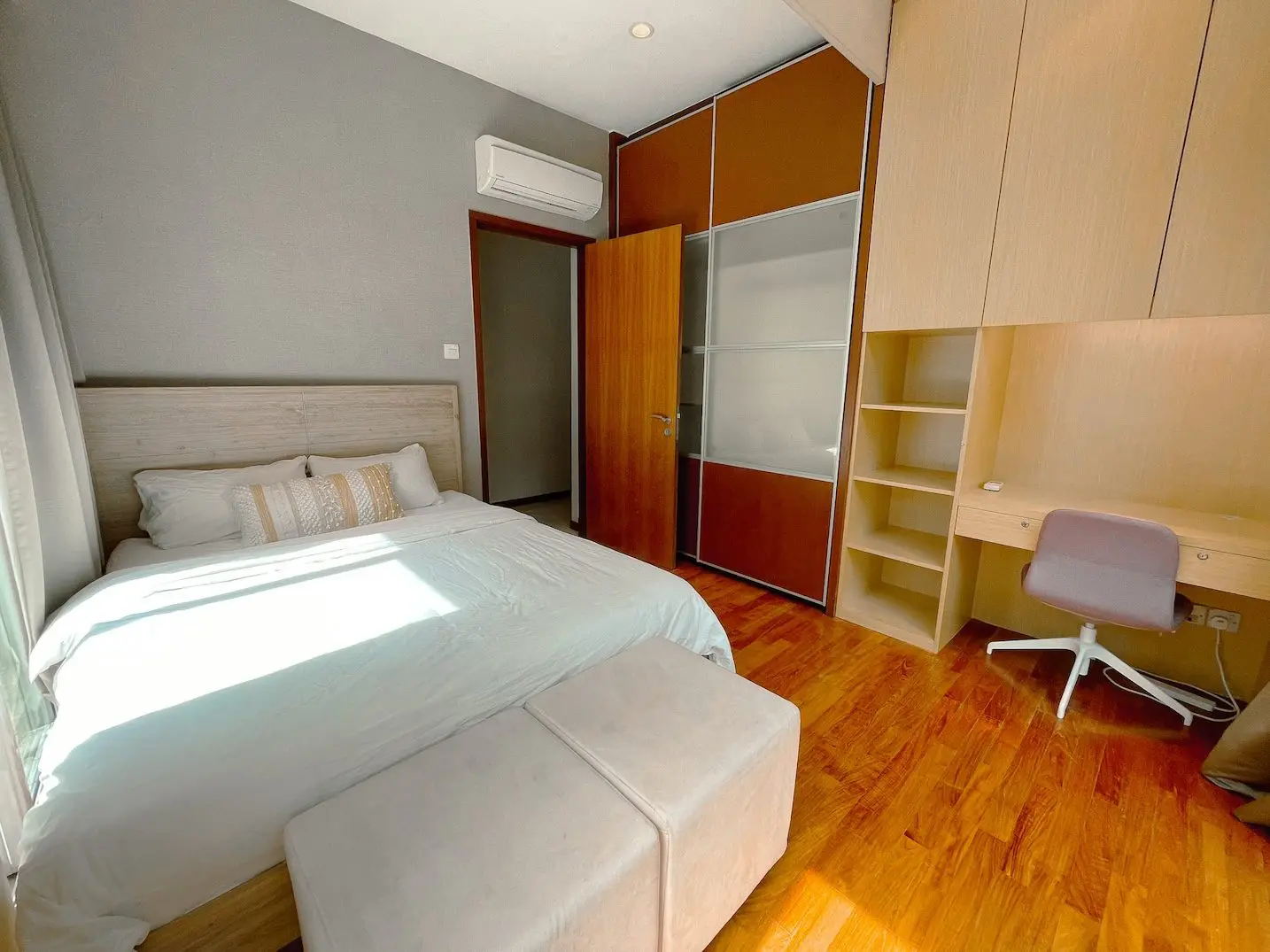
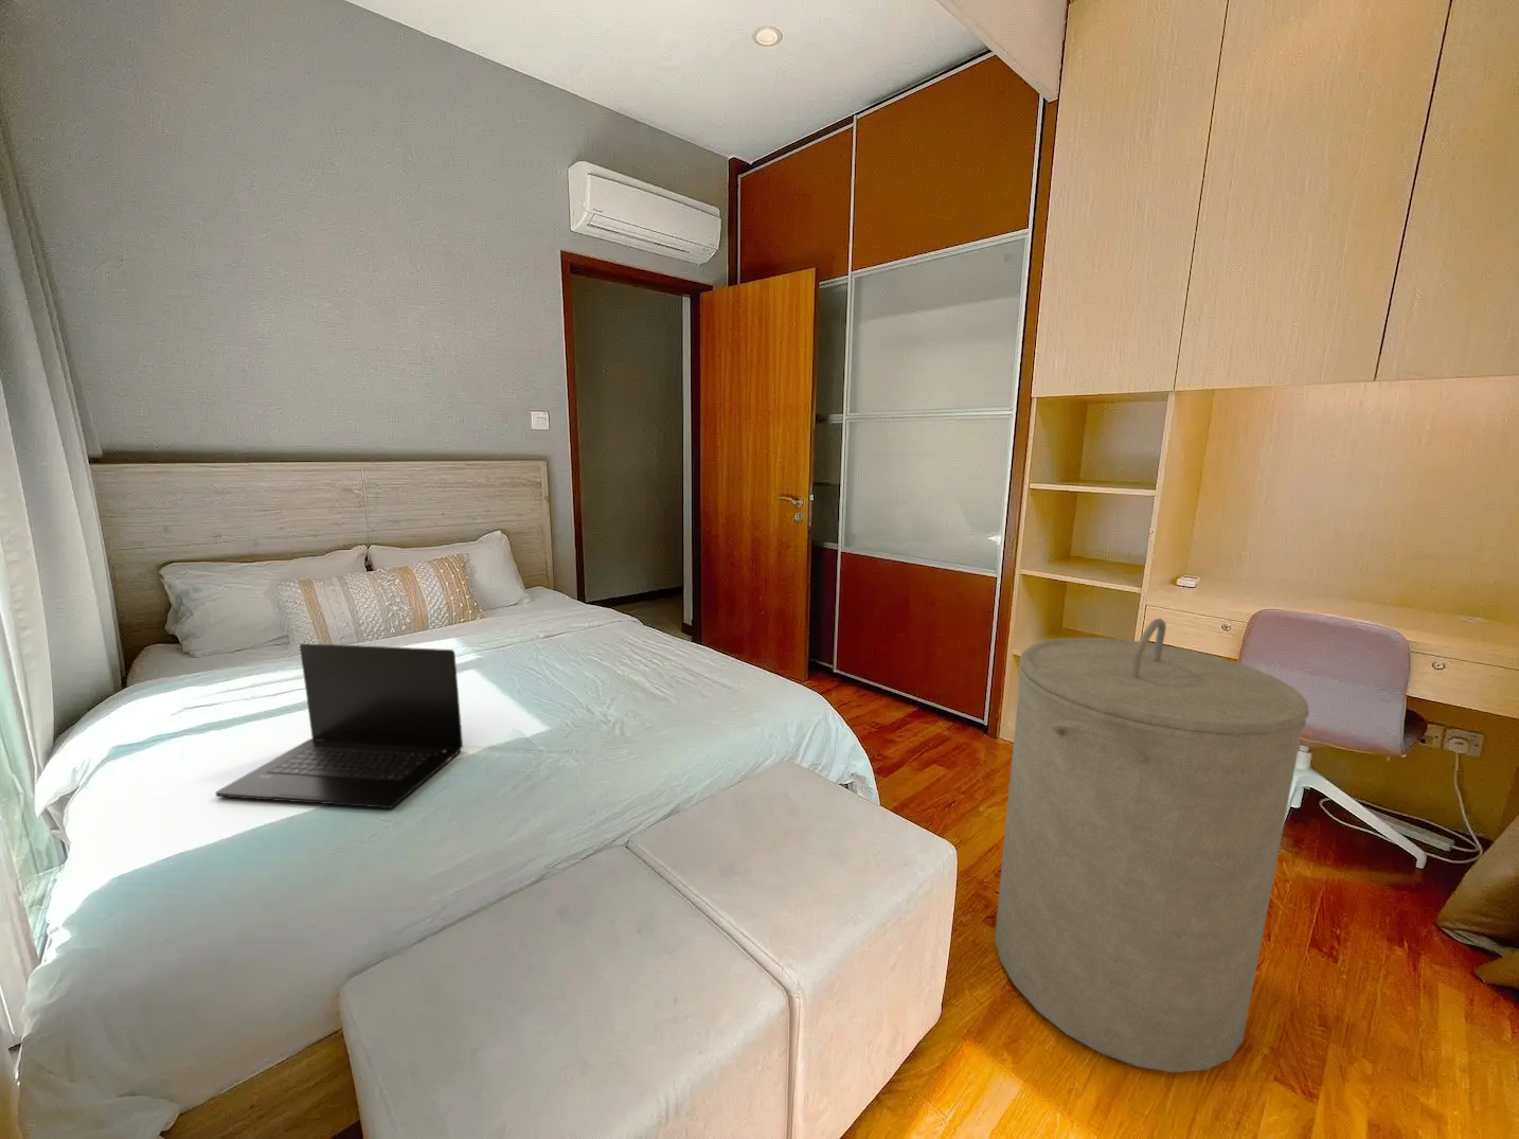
+ laptop [214,642,464,810]
+ laundry hamper [994,617,1311,1073]
